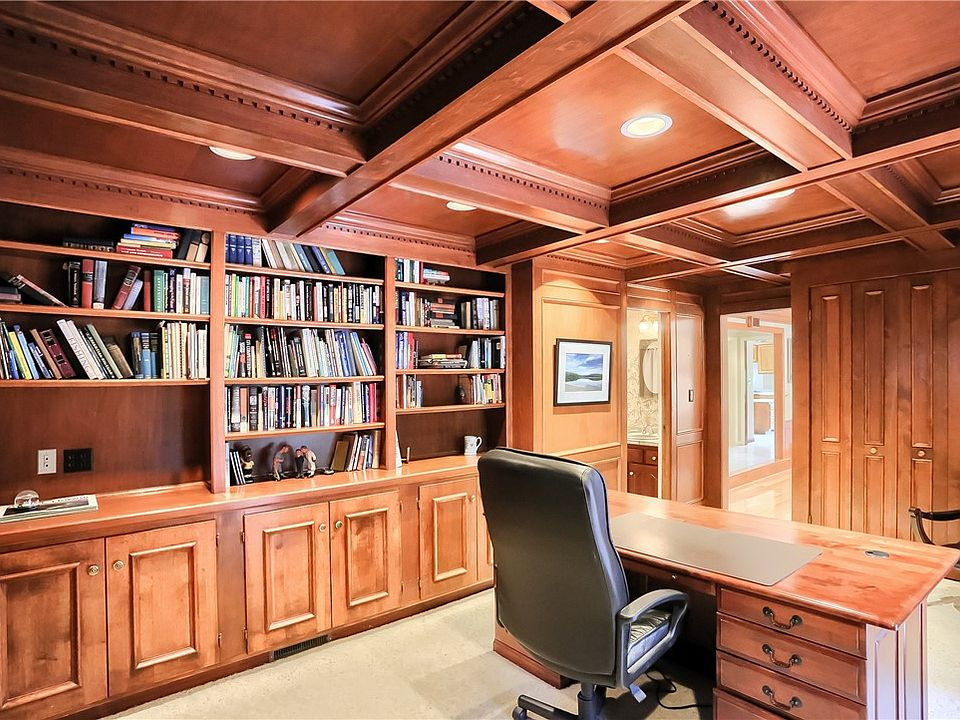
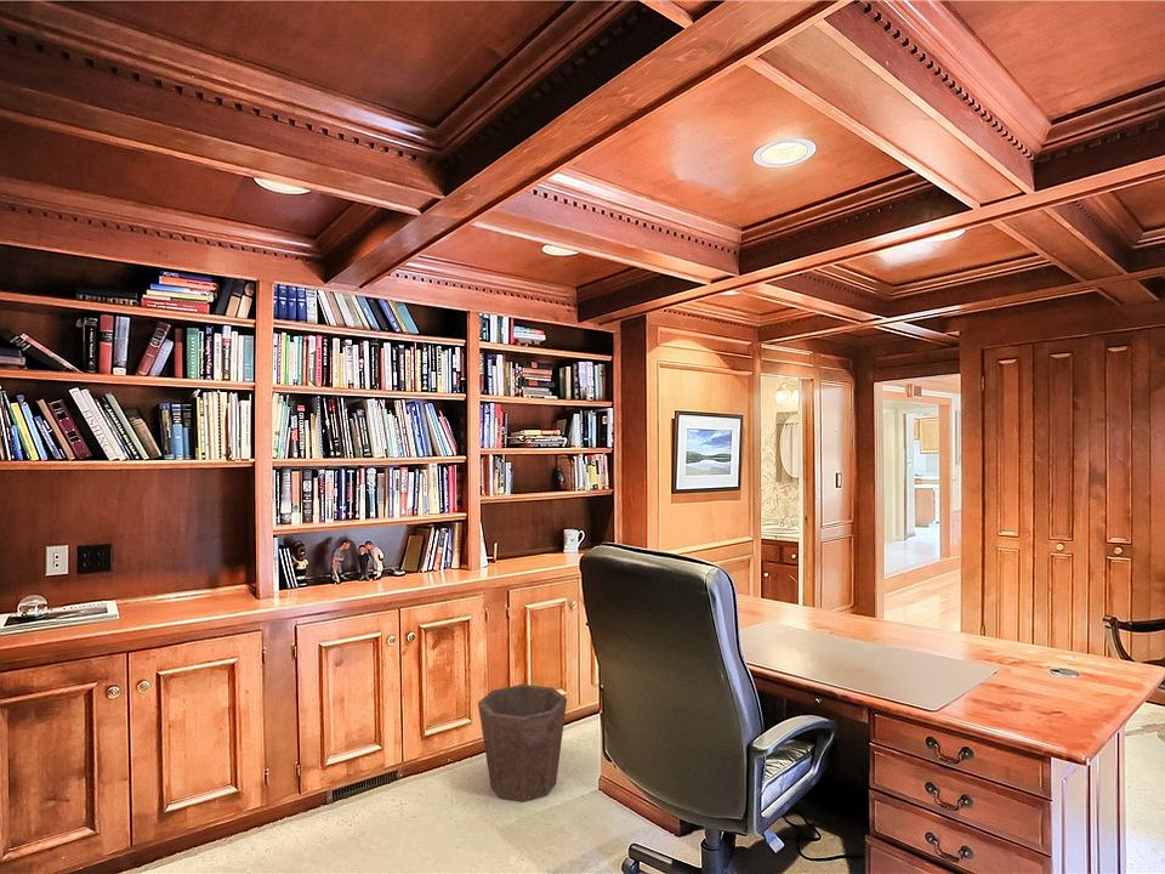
+ waste bin [477,683,568,804]
